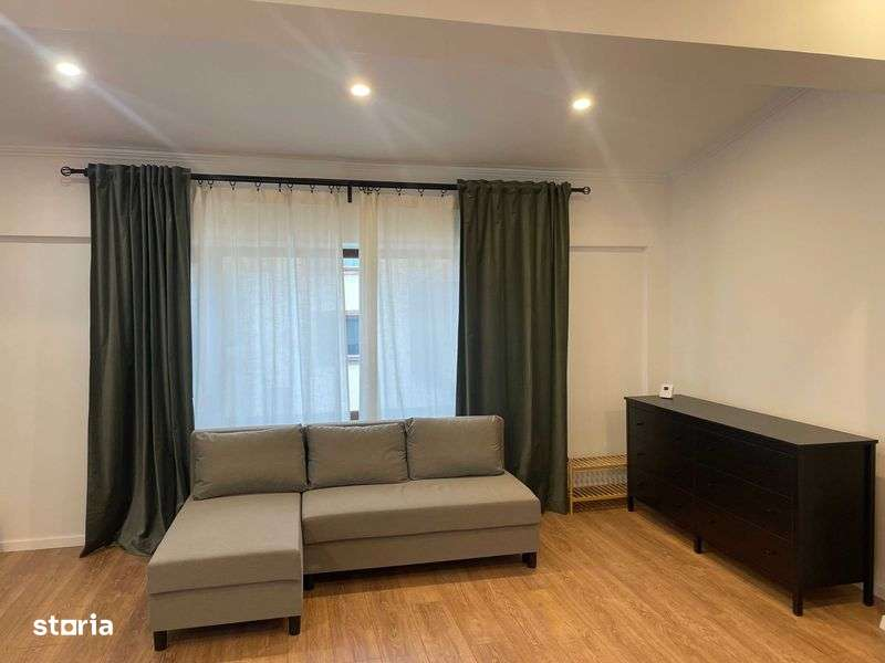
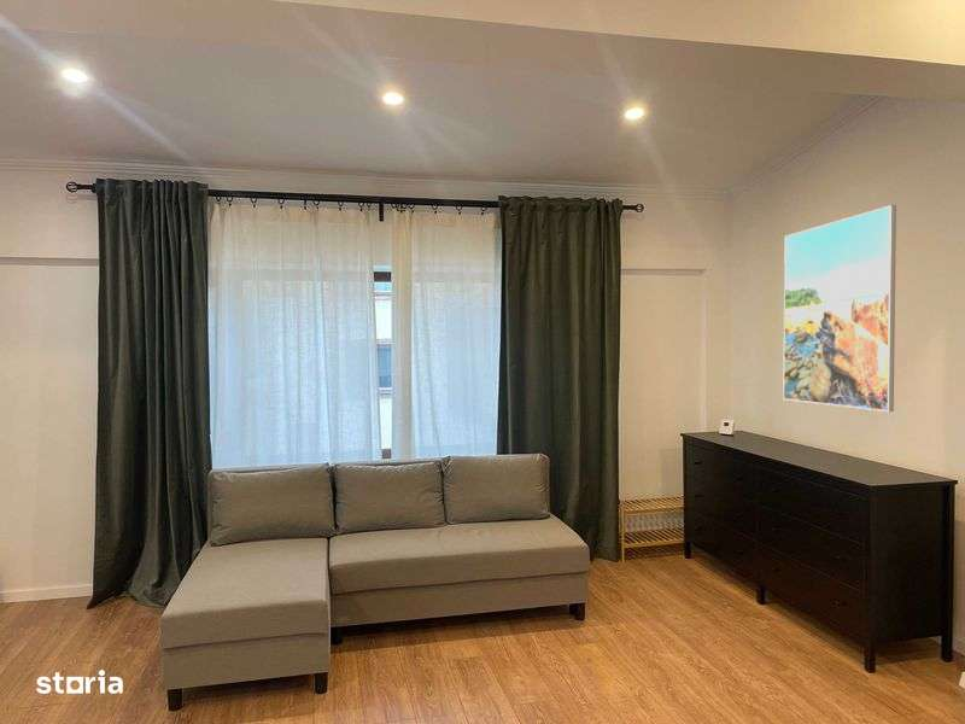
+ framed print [782,204,897,413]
